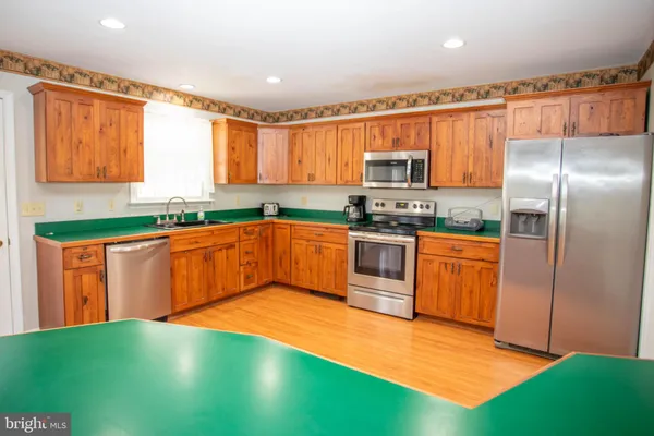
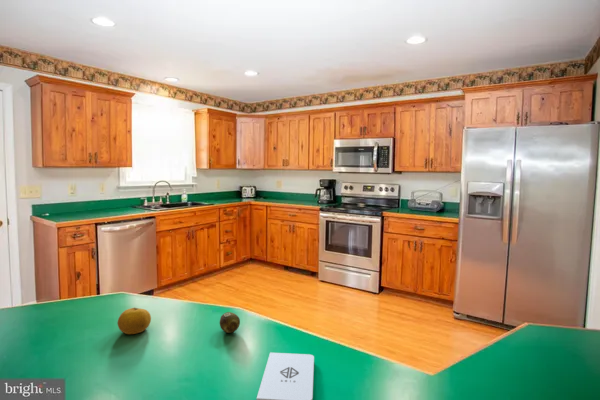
+ notepad [256,352,315,400]
+ fruit [117,307,152,335]
+ fruit [219,311,241,334]
